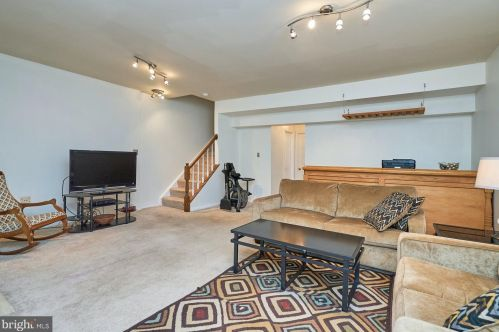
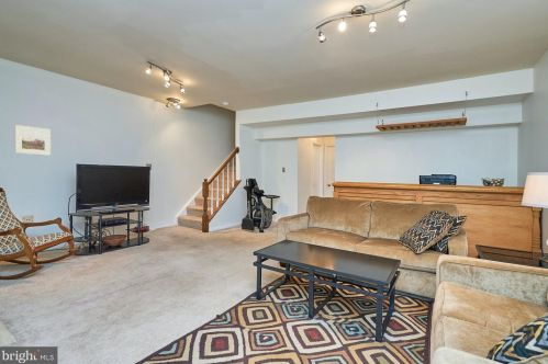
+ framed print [14,124,52,156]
